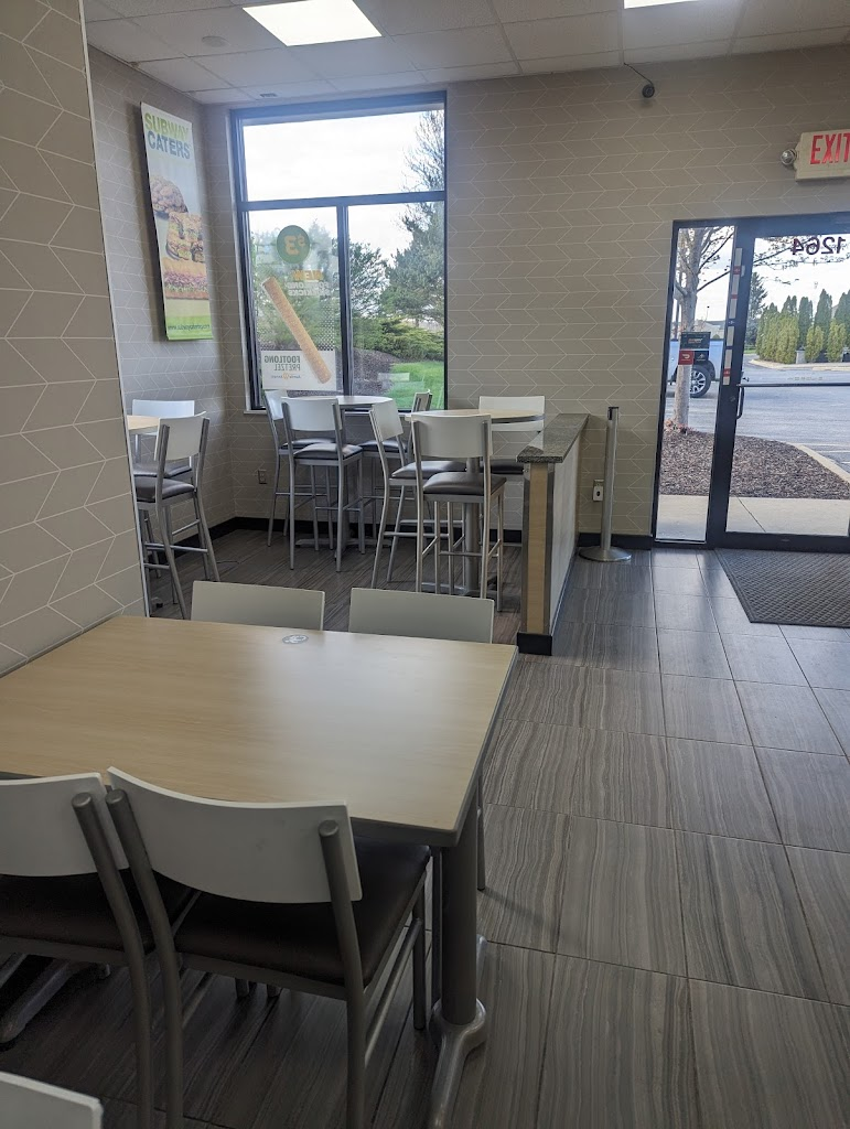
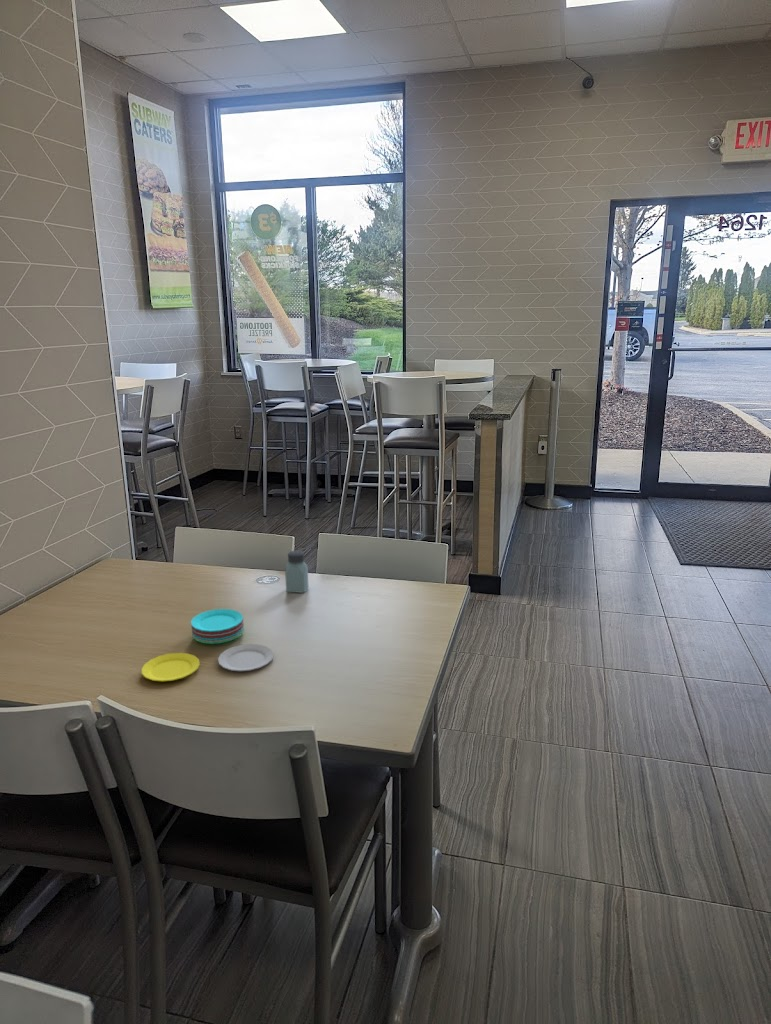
+ plate [141,608,275,682]
+ saltshaker [284,549,309,594]
